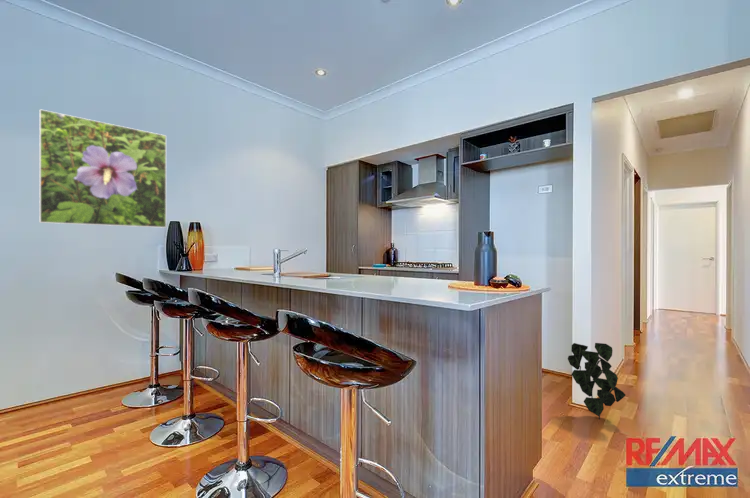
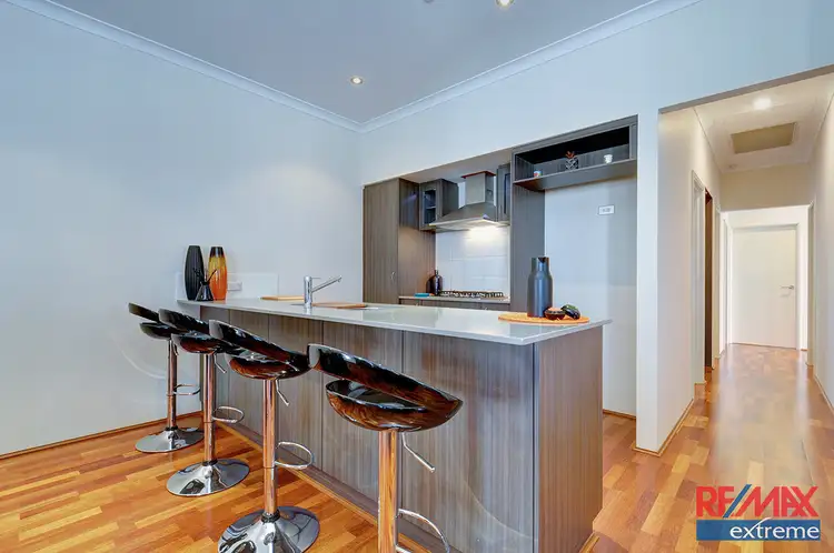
- decorative plant [567,342,626,420]
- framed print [39,108,167,229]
